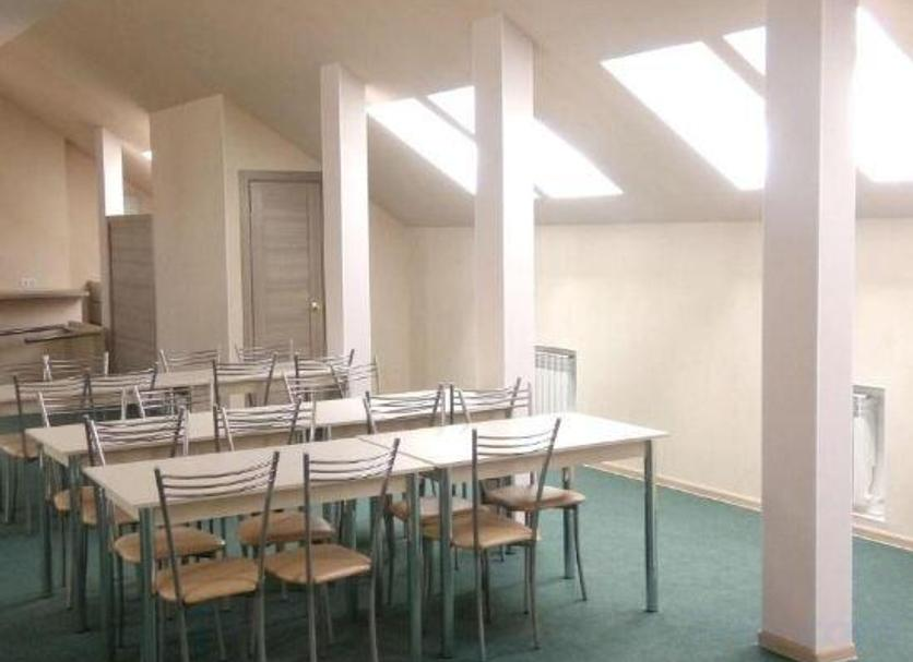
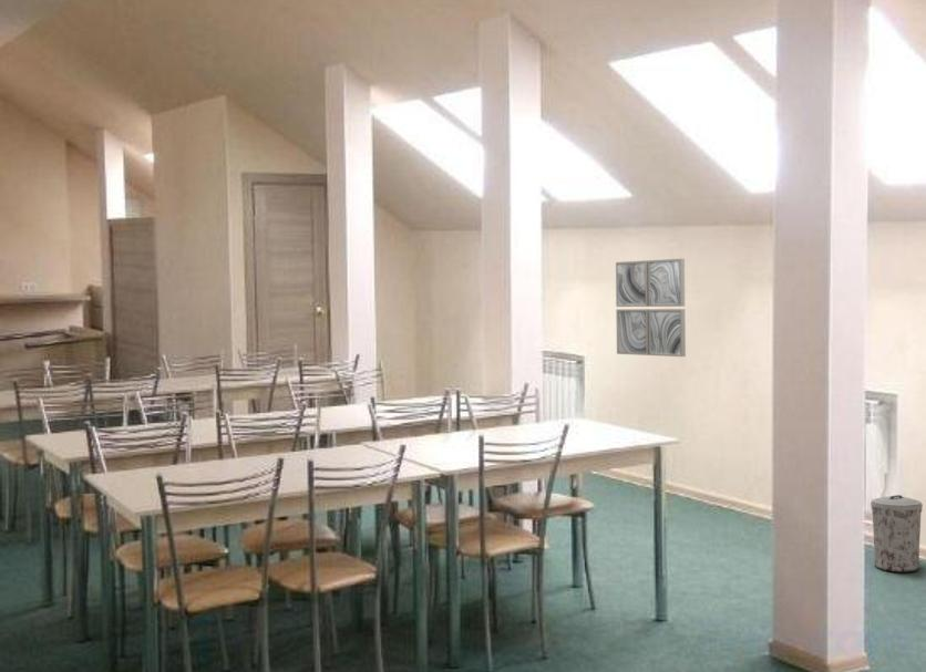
+ trash can [870,494,924,572]
+ wall art [615,258,687,358]
